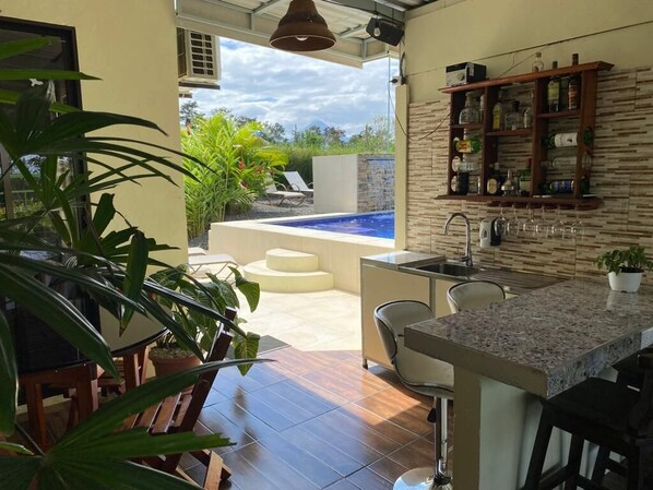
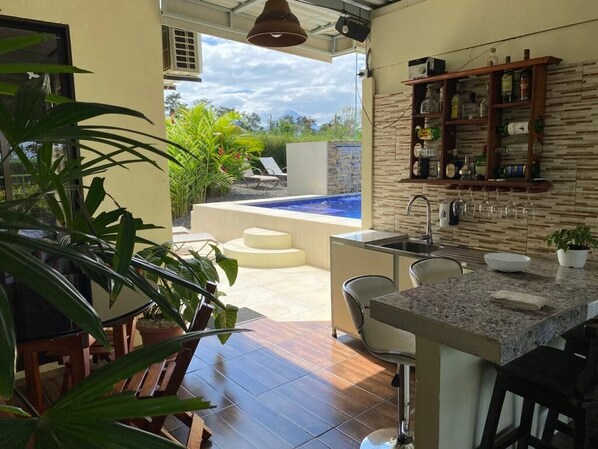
+ serving bowl [483,252,532,273]
+ washcloth [487,289,549,311]
